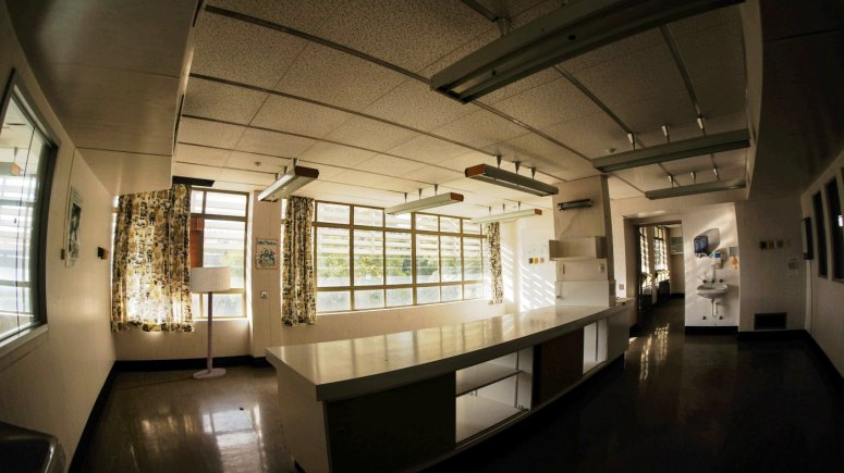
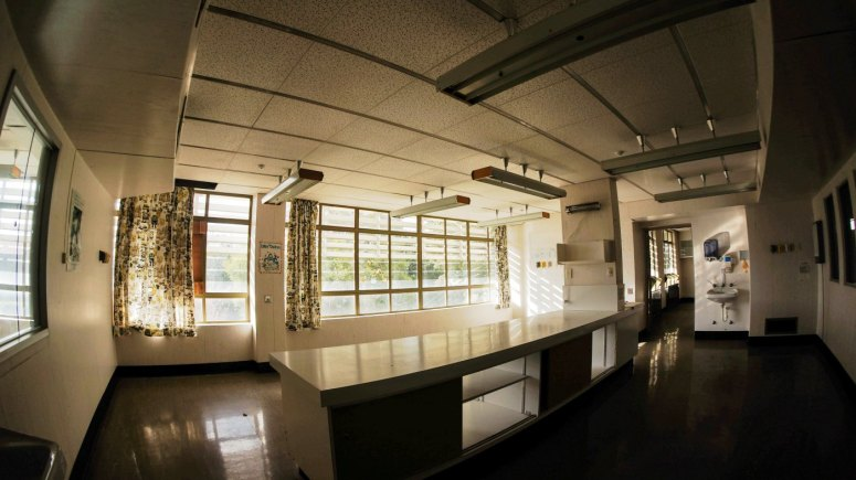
- floor lamp [188,265,231,381]
